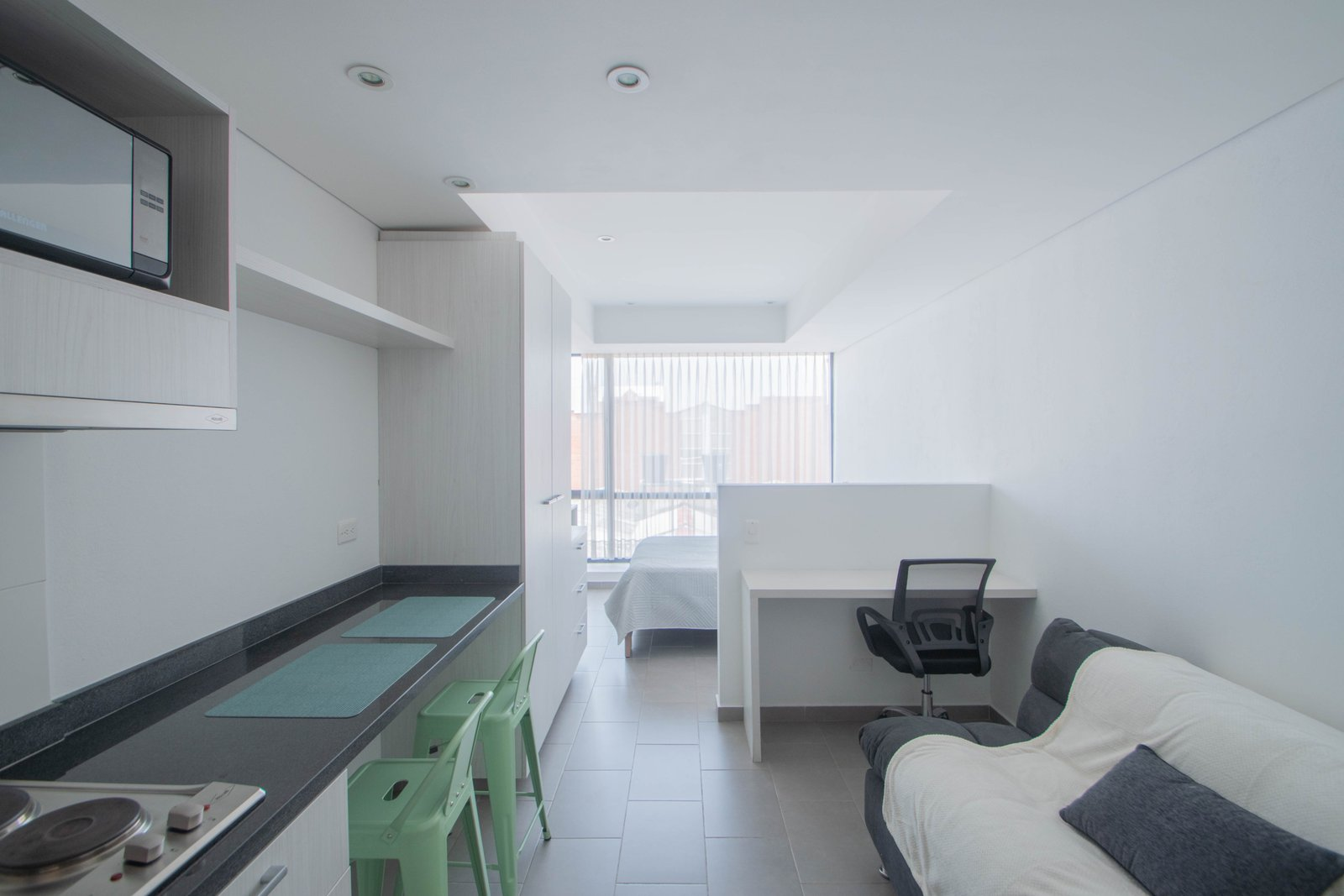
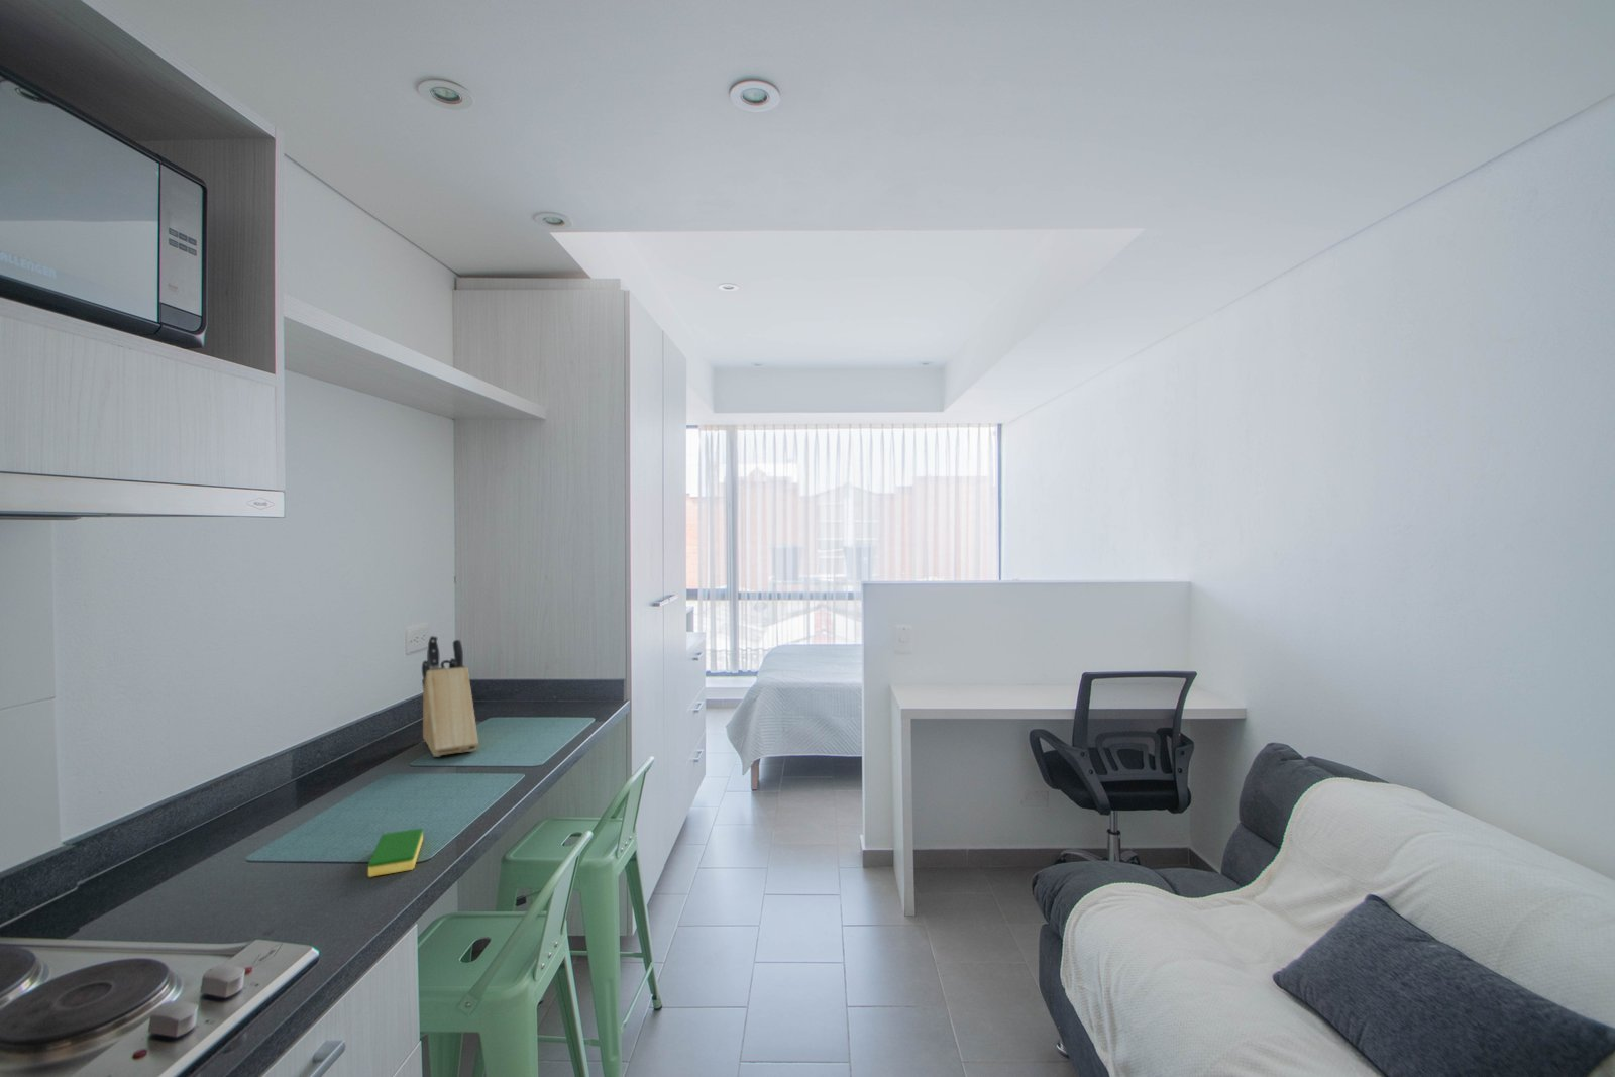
+ dish sponge [368,828,424,879]
+ knife block [421,635,479,758]
